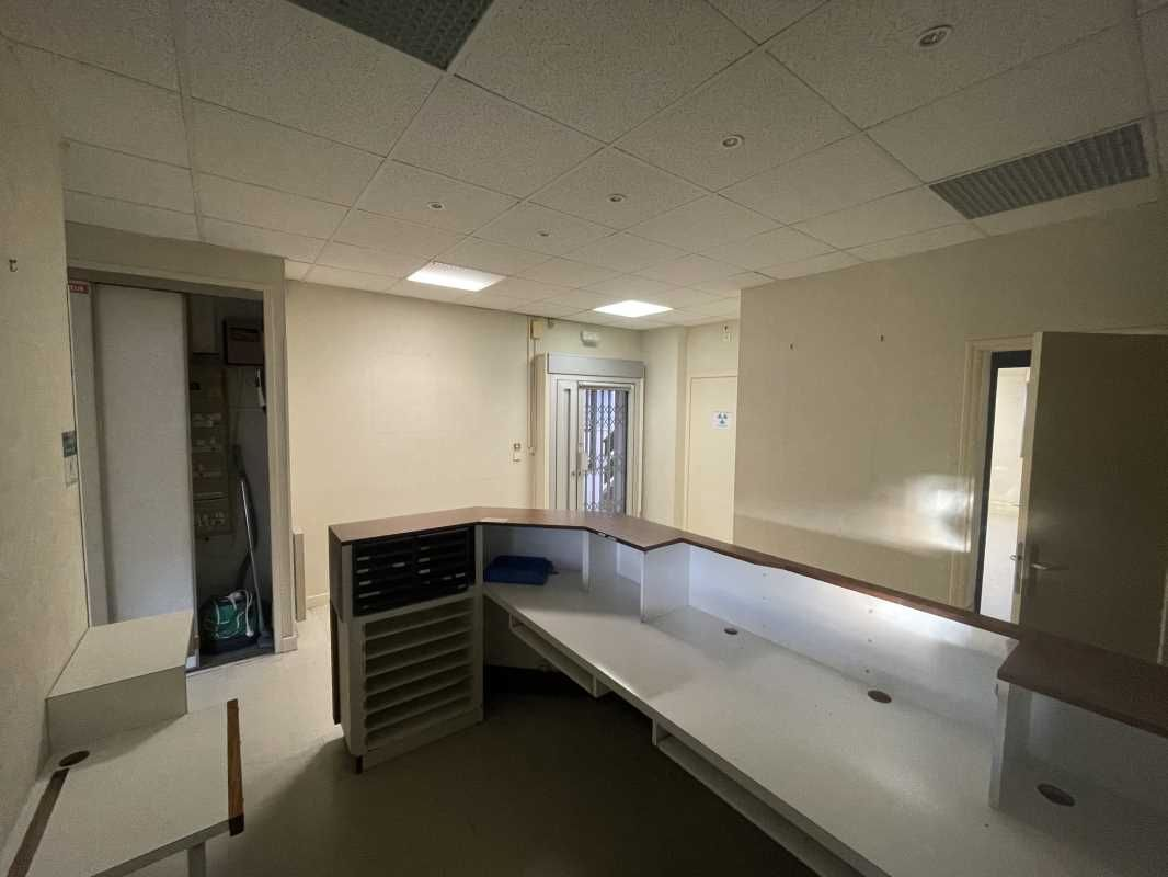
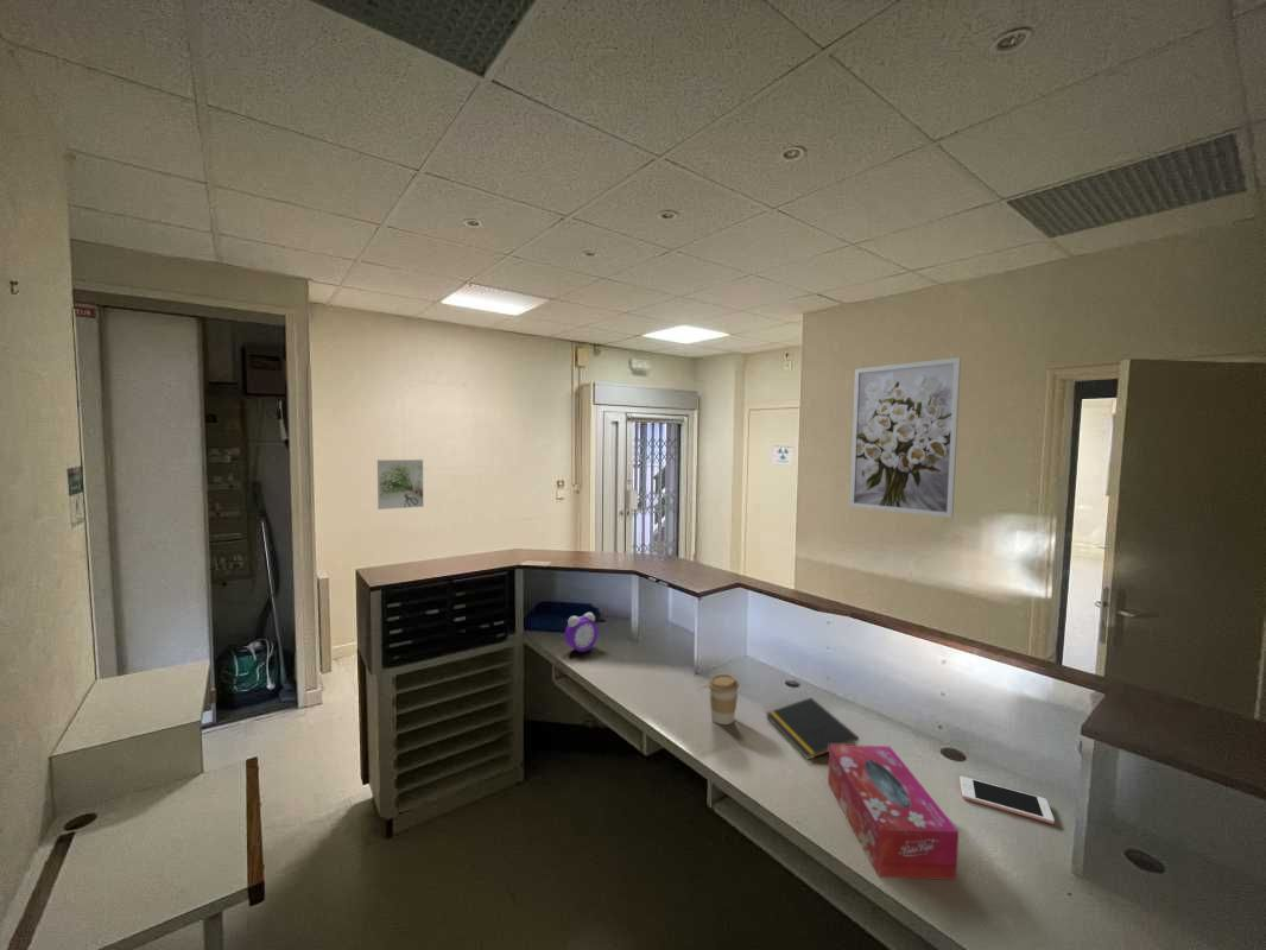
+ wall art [849,356,962,519]
+ cell phone [958,775,1056,825]
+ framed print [376,458,425,511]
+ coffee cup [707,673,740,726]
+ alarm clock [563,612,599,653]
+ tissue box [827,745,960,881]
+ notepad [765,697,860,761]
